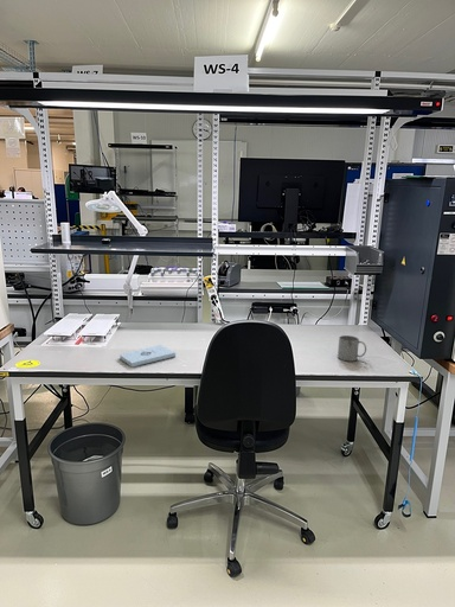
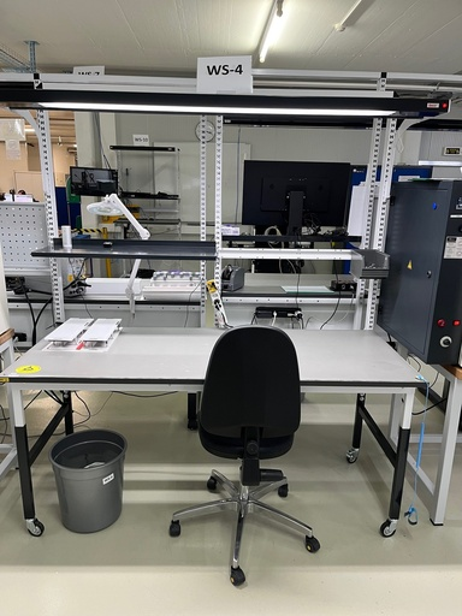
- notepad [118,344,177,368]
- mug [337,334,367,363]
